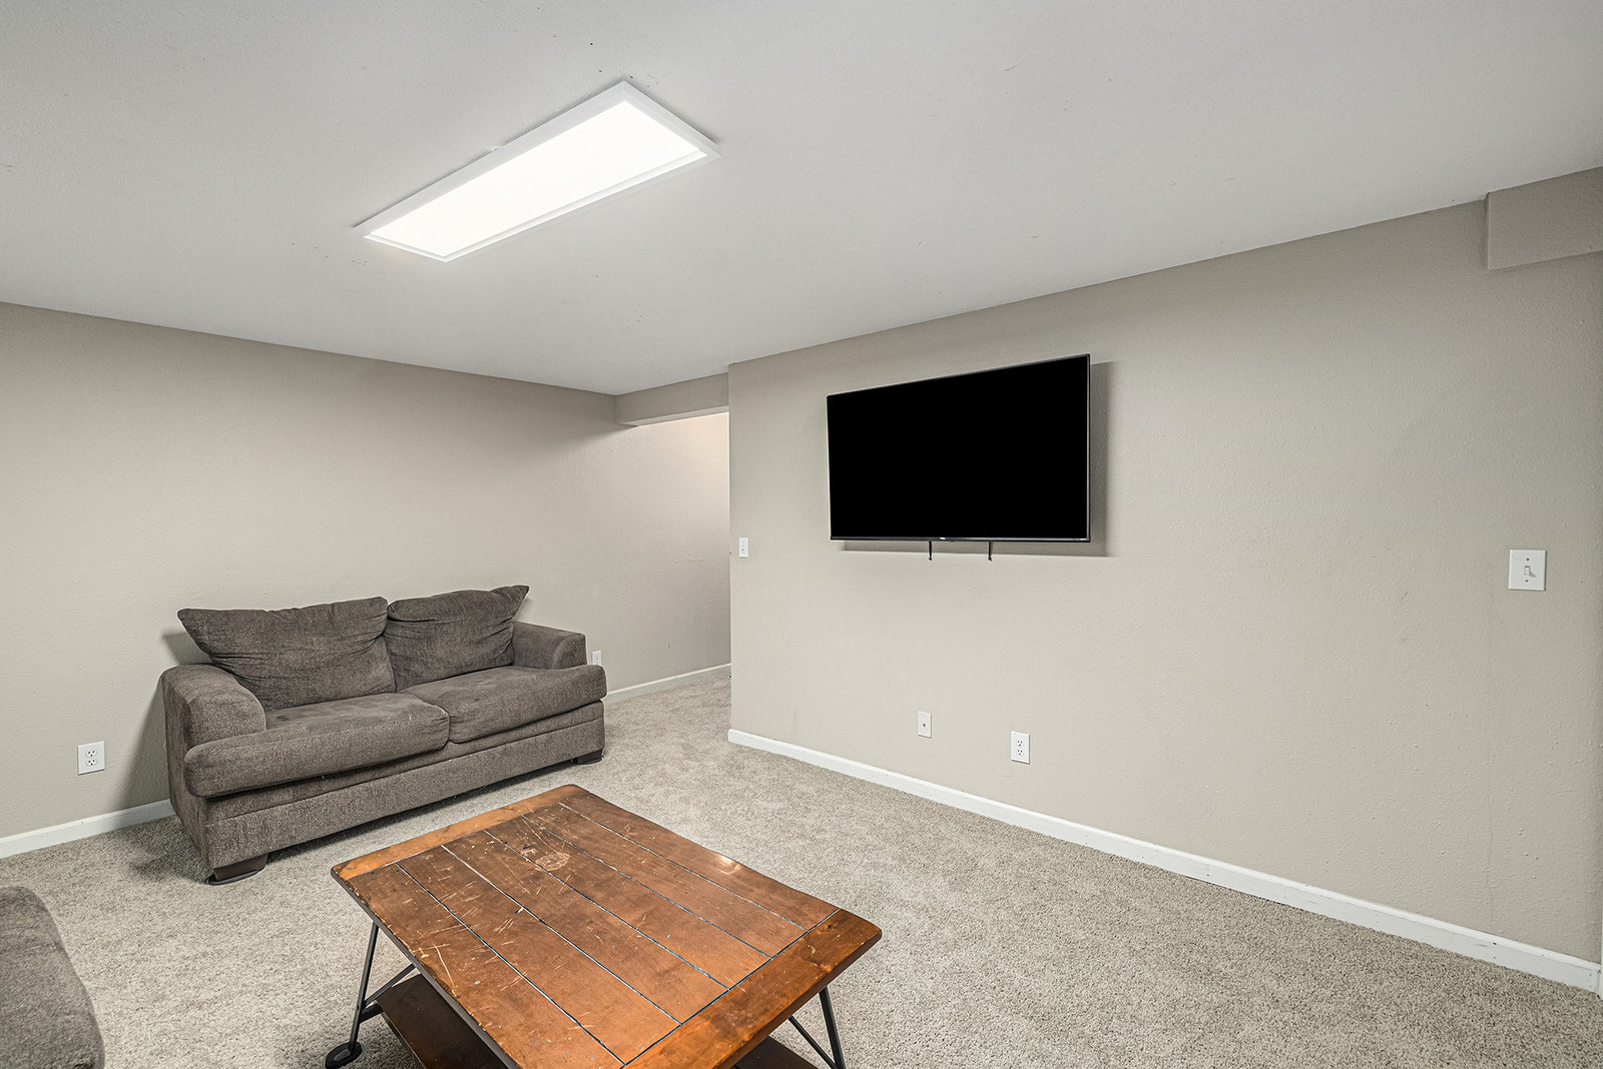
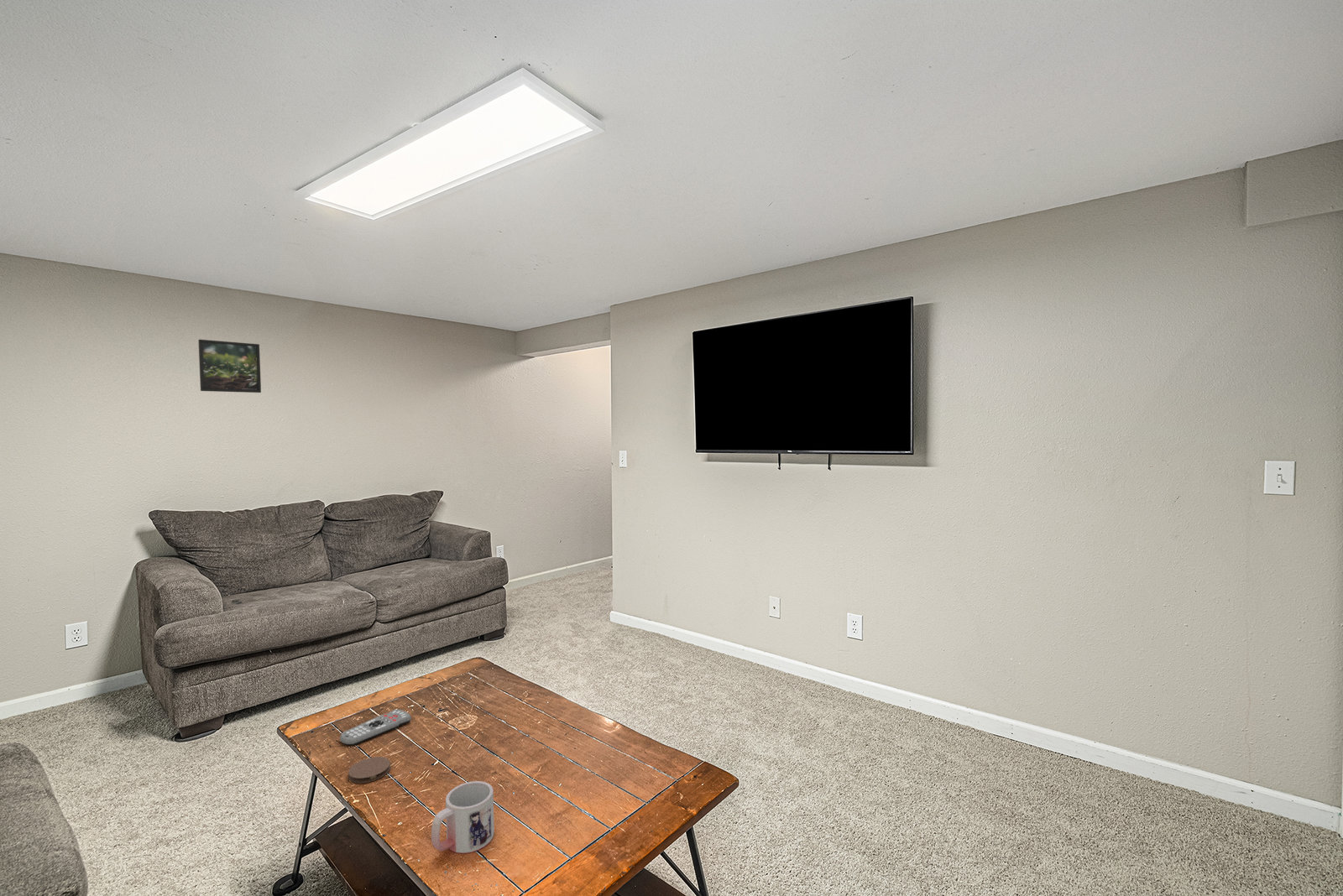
+ coaster [348,756,391,784]
+ mug [431,780,495,854]
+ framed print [198,339,262,393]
+ remote control [339,709,412,746]
